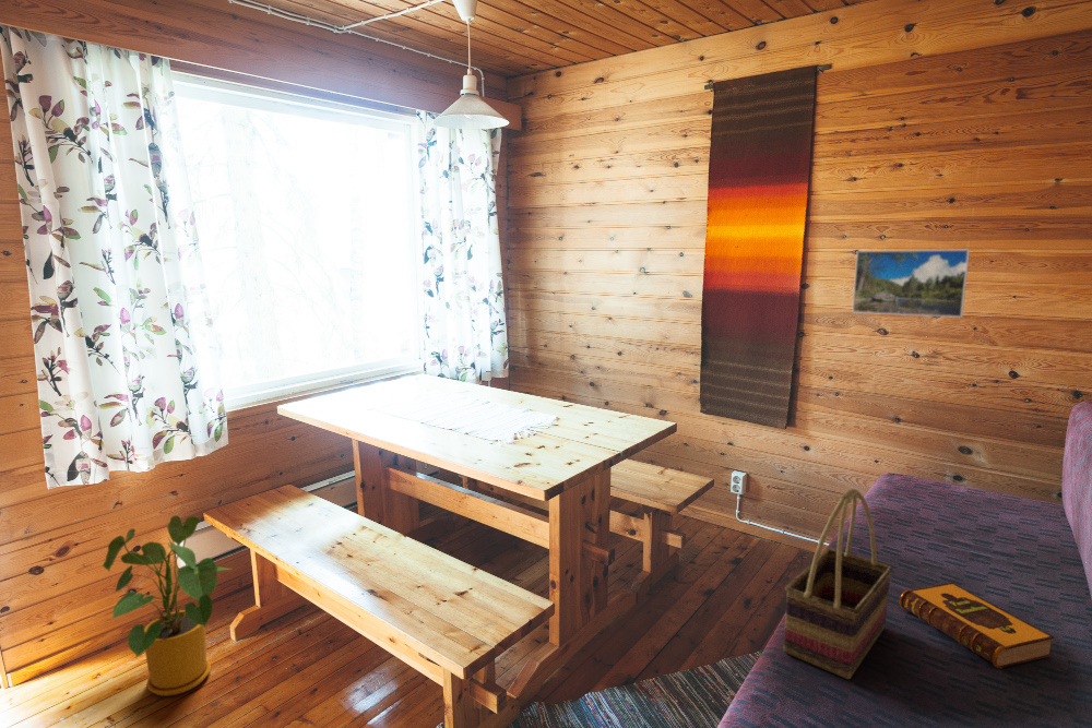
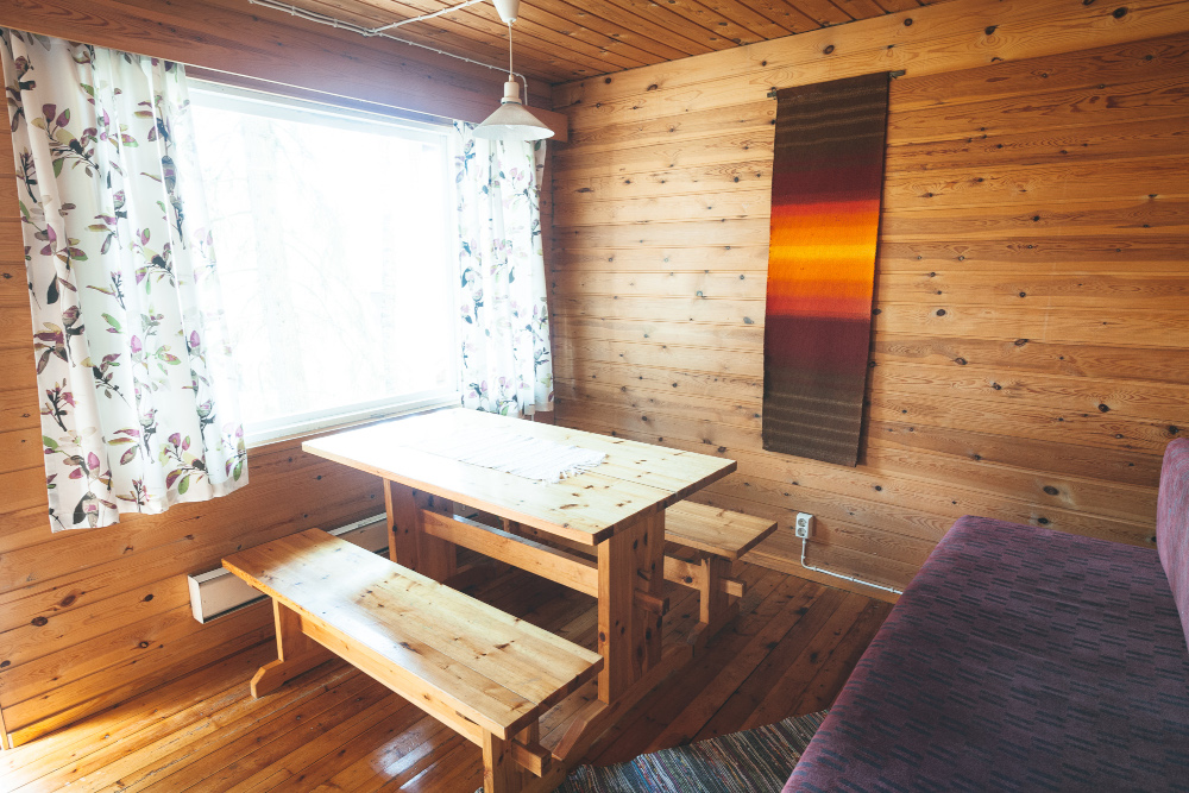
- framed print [851,249,971,319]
- house plant [102,514,232,697]
- hardback book [899,582,1056,670]
- woven basket [782,488,894,680]
